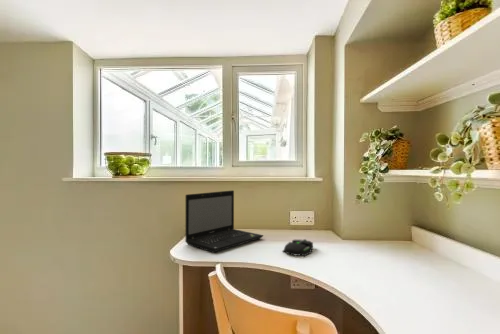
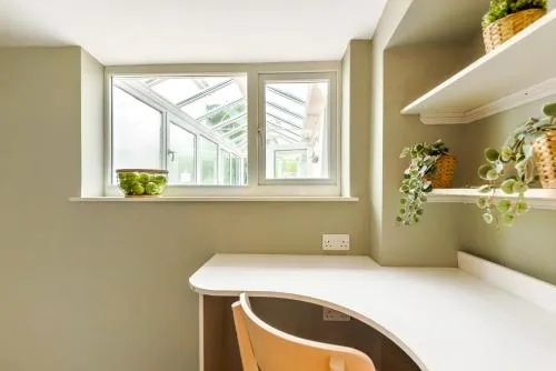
- laptop [184,189,264,253]
- mouse [282,238,314,257]
